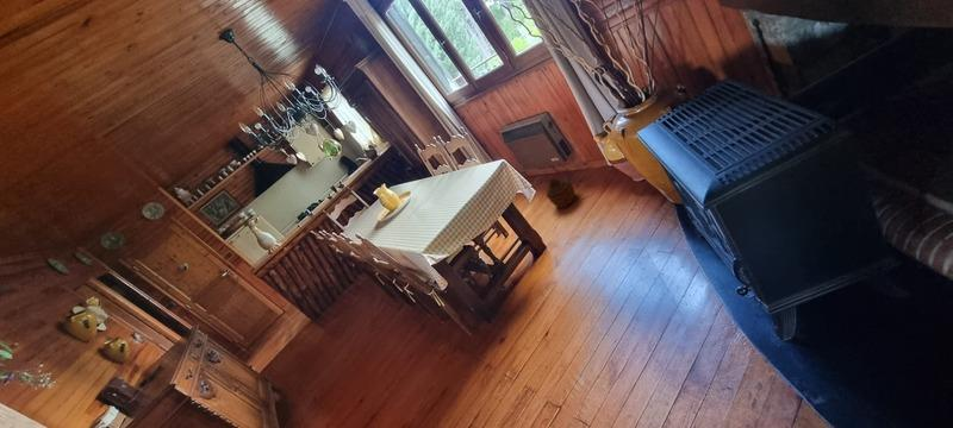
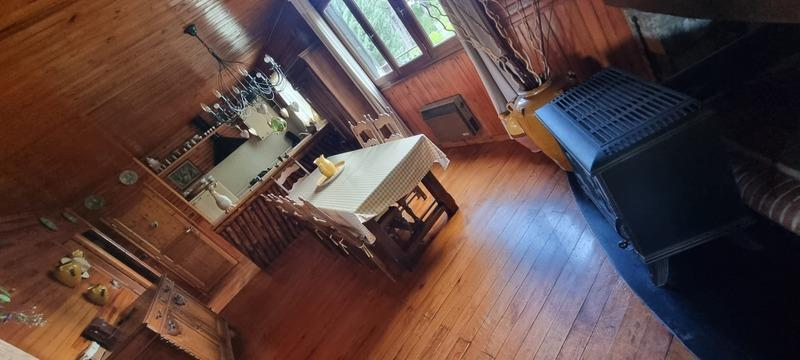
- woven basket [546,176,577,209]
